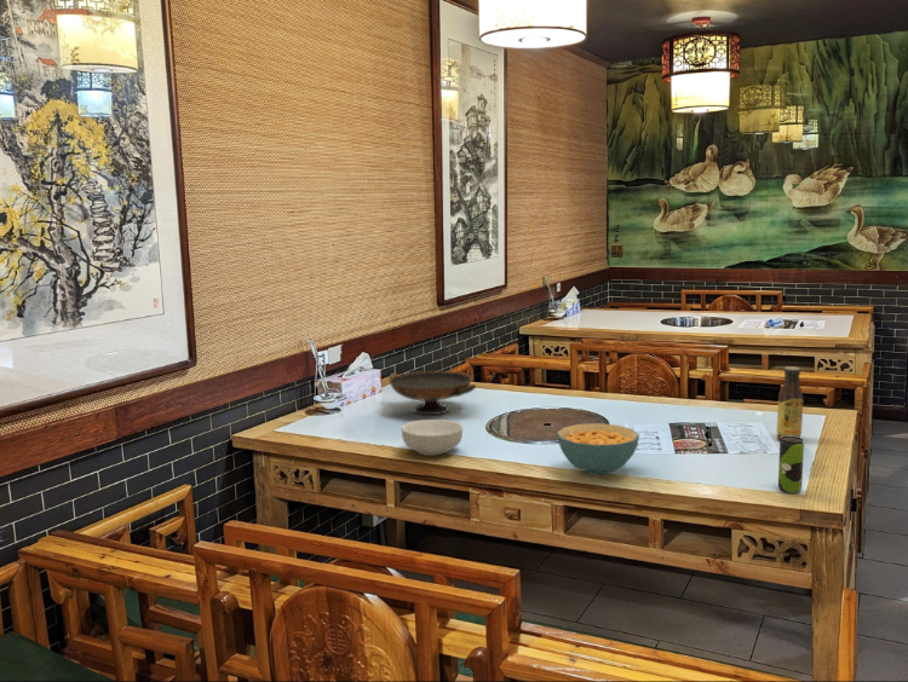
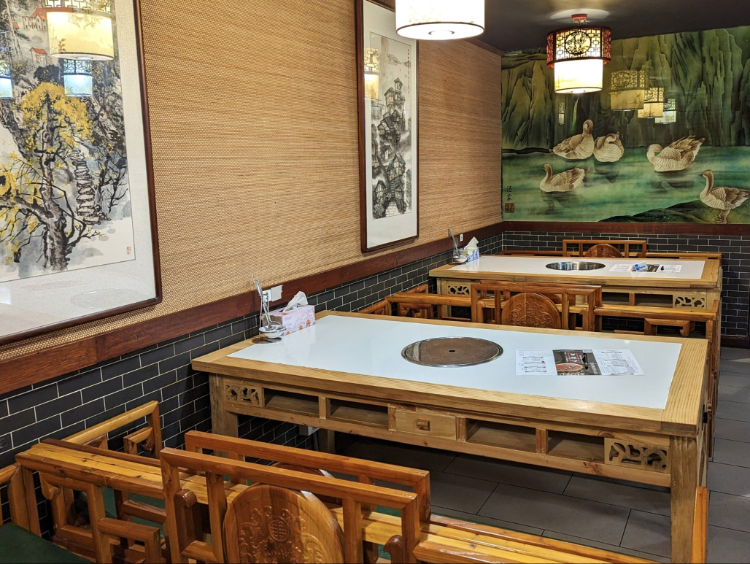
- decorative bowl [387,370,477,416]
- beverage can [777,437,805,495]
- sauce bottle [776,365,804,441]
- cereal bowl [556,422,640,476]
- cereal bowl [401,418,464,457]
